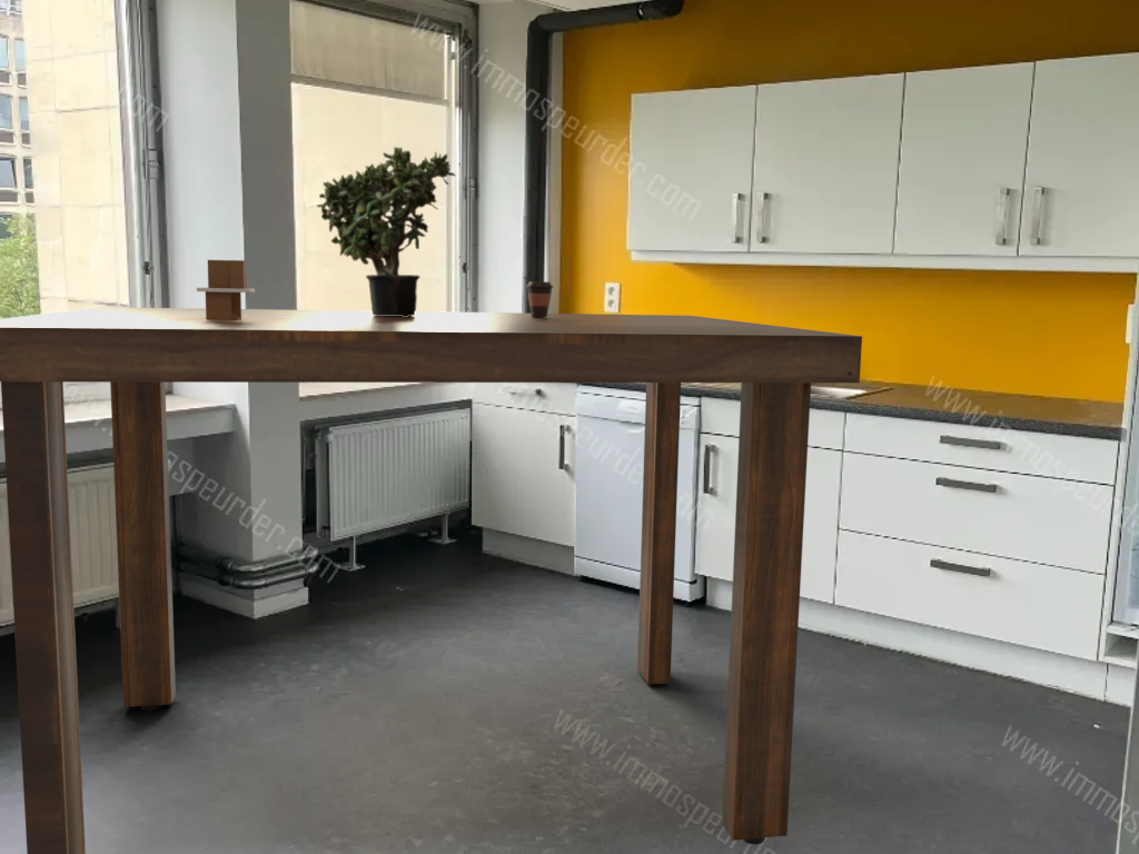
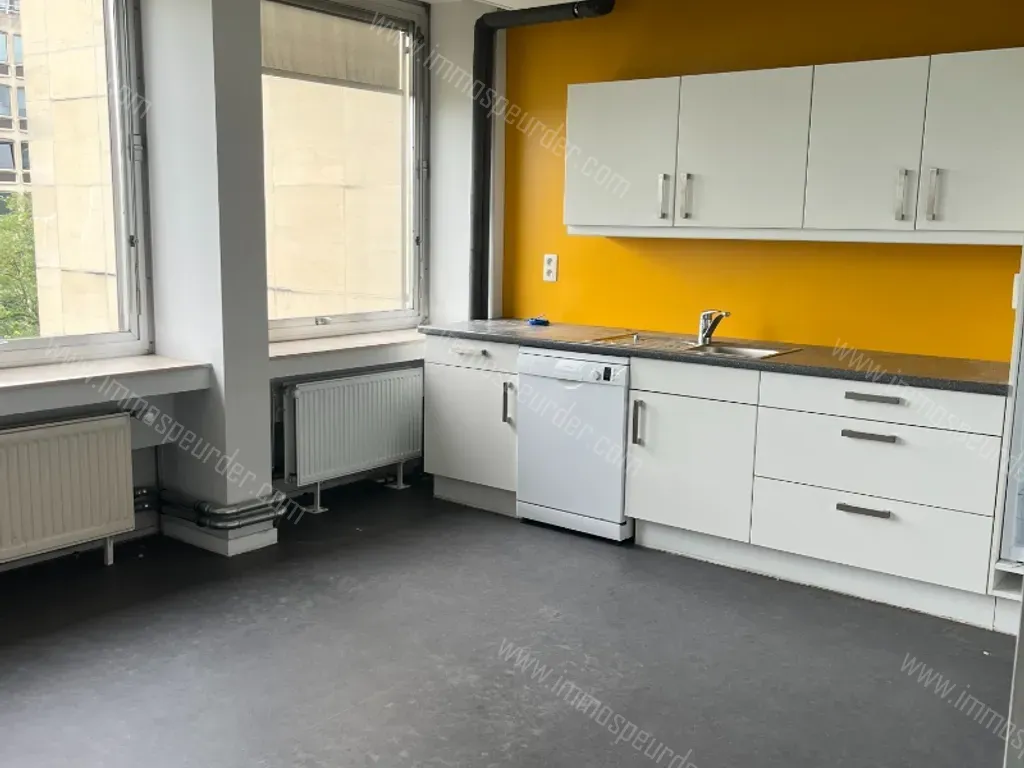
- coffee cup [525,280,554,318]
- potted plant [316,146,457,317]
- napkin holder [162,259,287,322]
- dining table [0,306,863,854]
